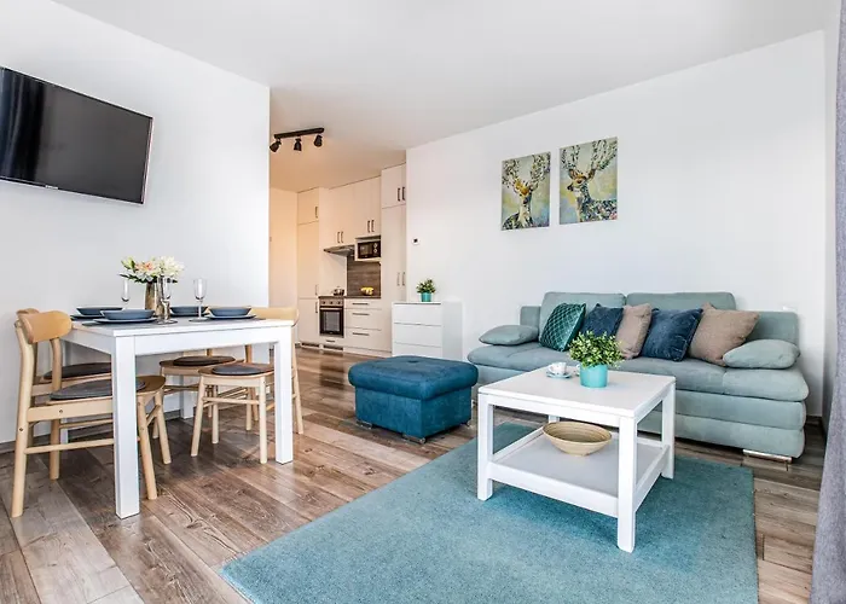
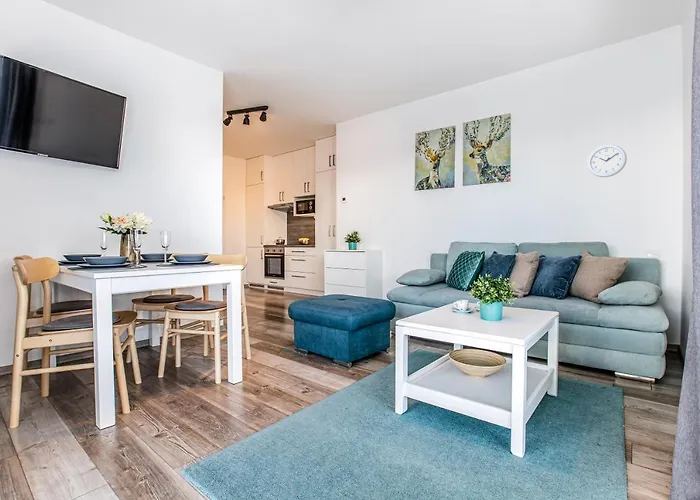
+ wall clock [586,144,628,178]
